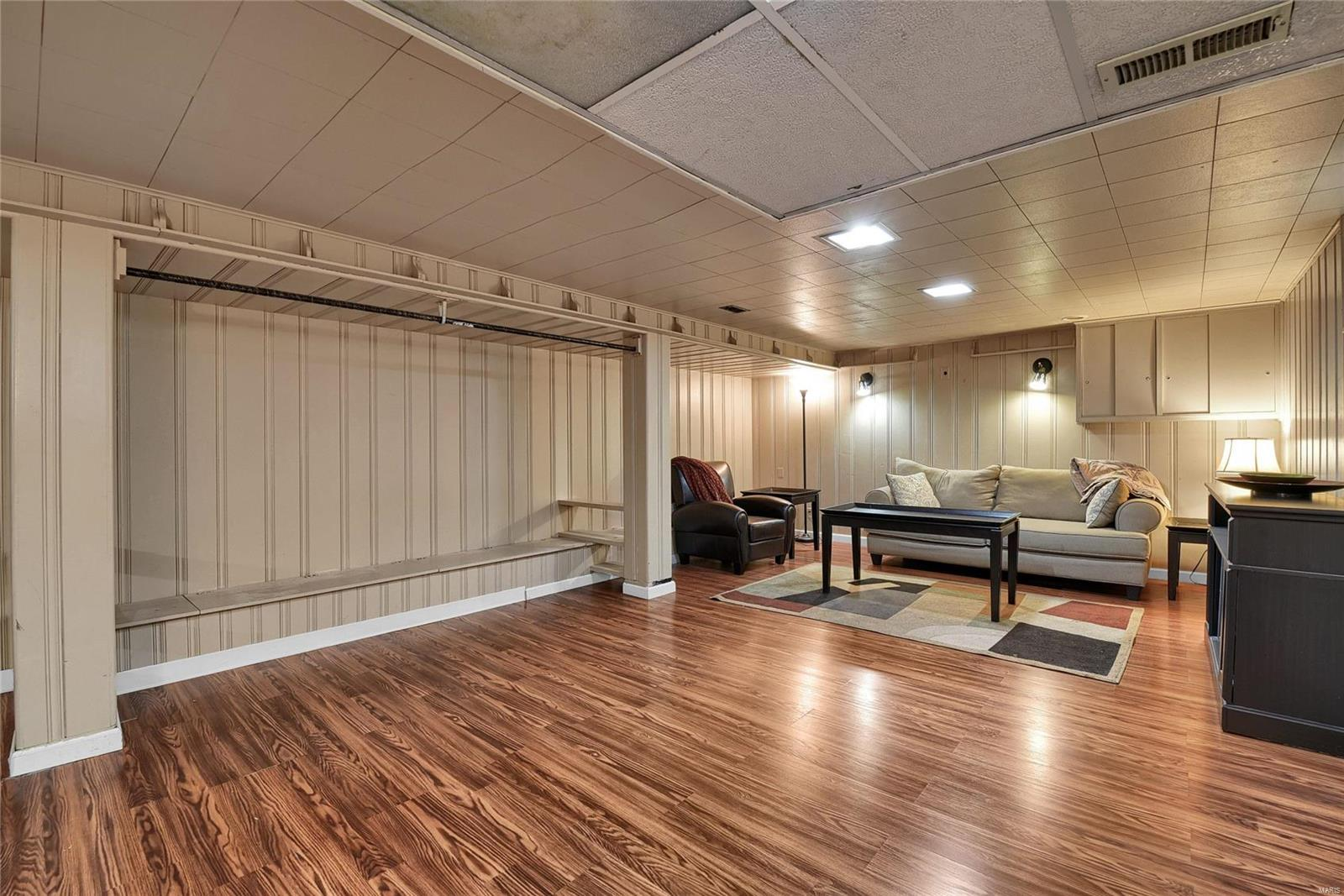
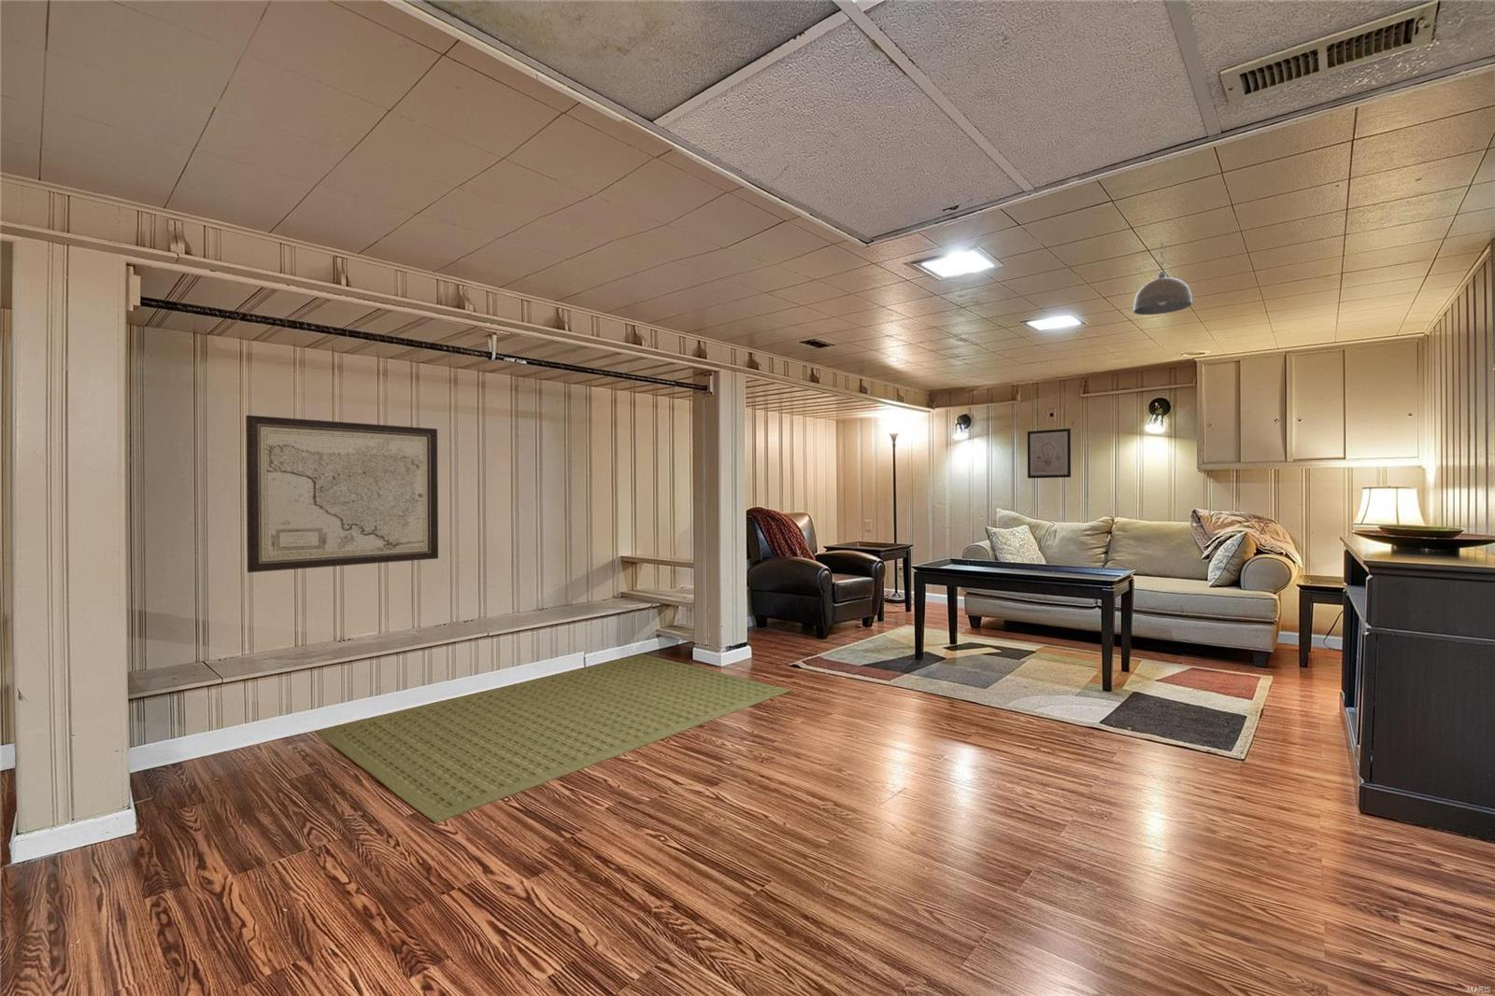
+ rug [314,654,791,824]
+ wall art [245,415,439,574]
+ wall art [1027,428,1071,479]
+ pendant light [1132,241,1194,316]
